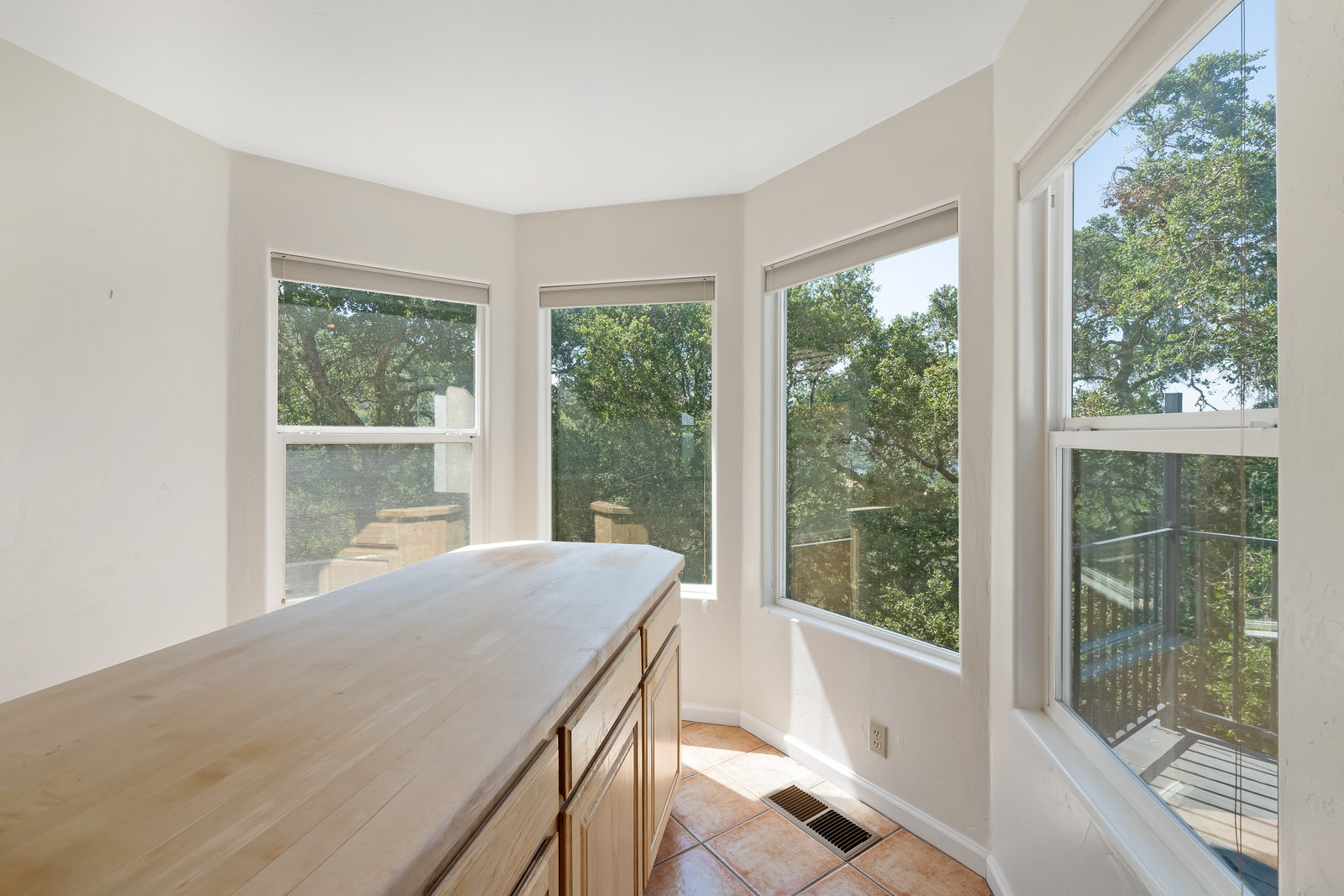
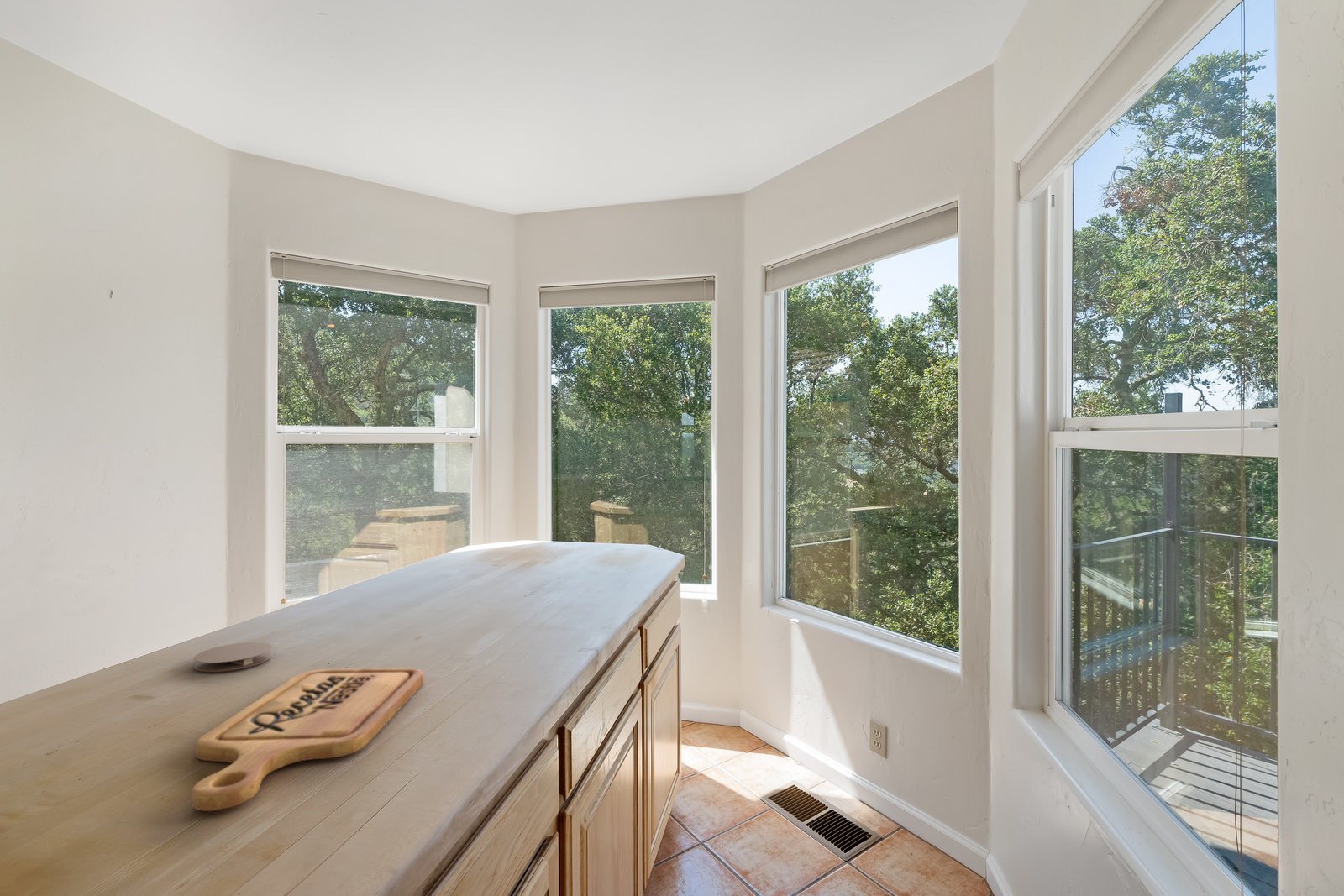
+ coaster [193,642,273,673]
+ cutting board [192,668,424,812]
